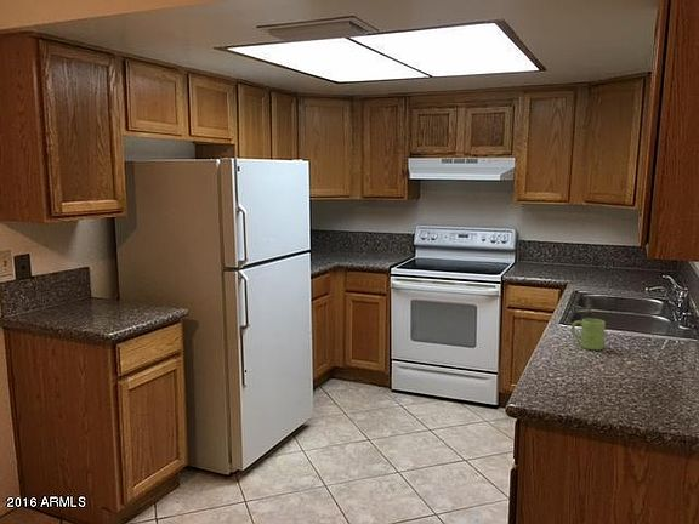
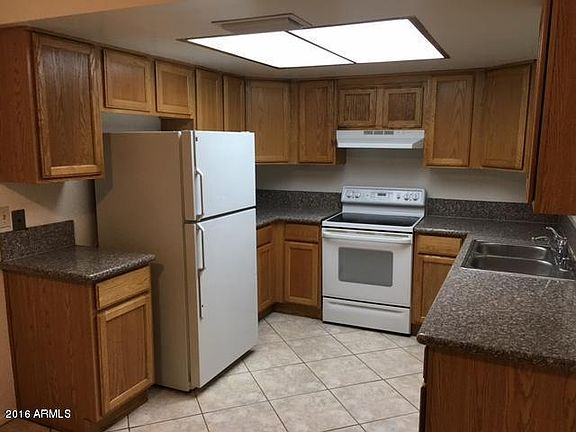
- mug [570,318,607,351]
